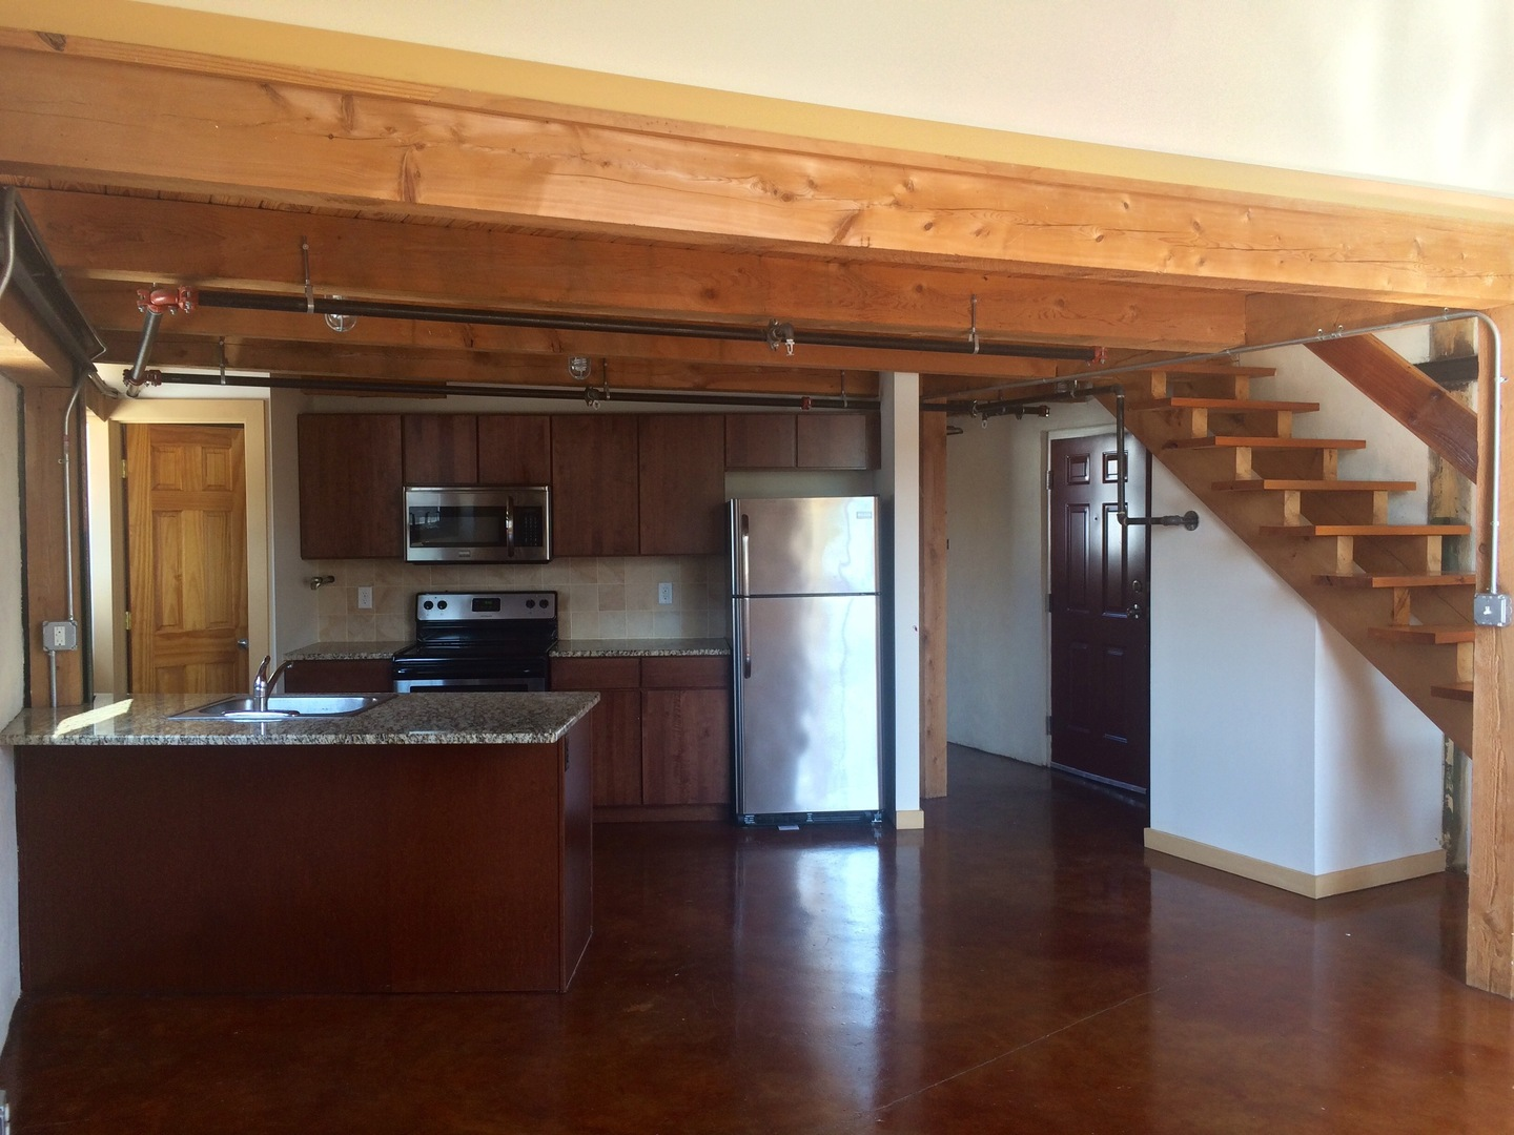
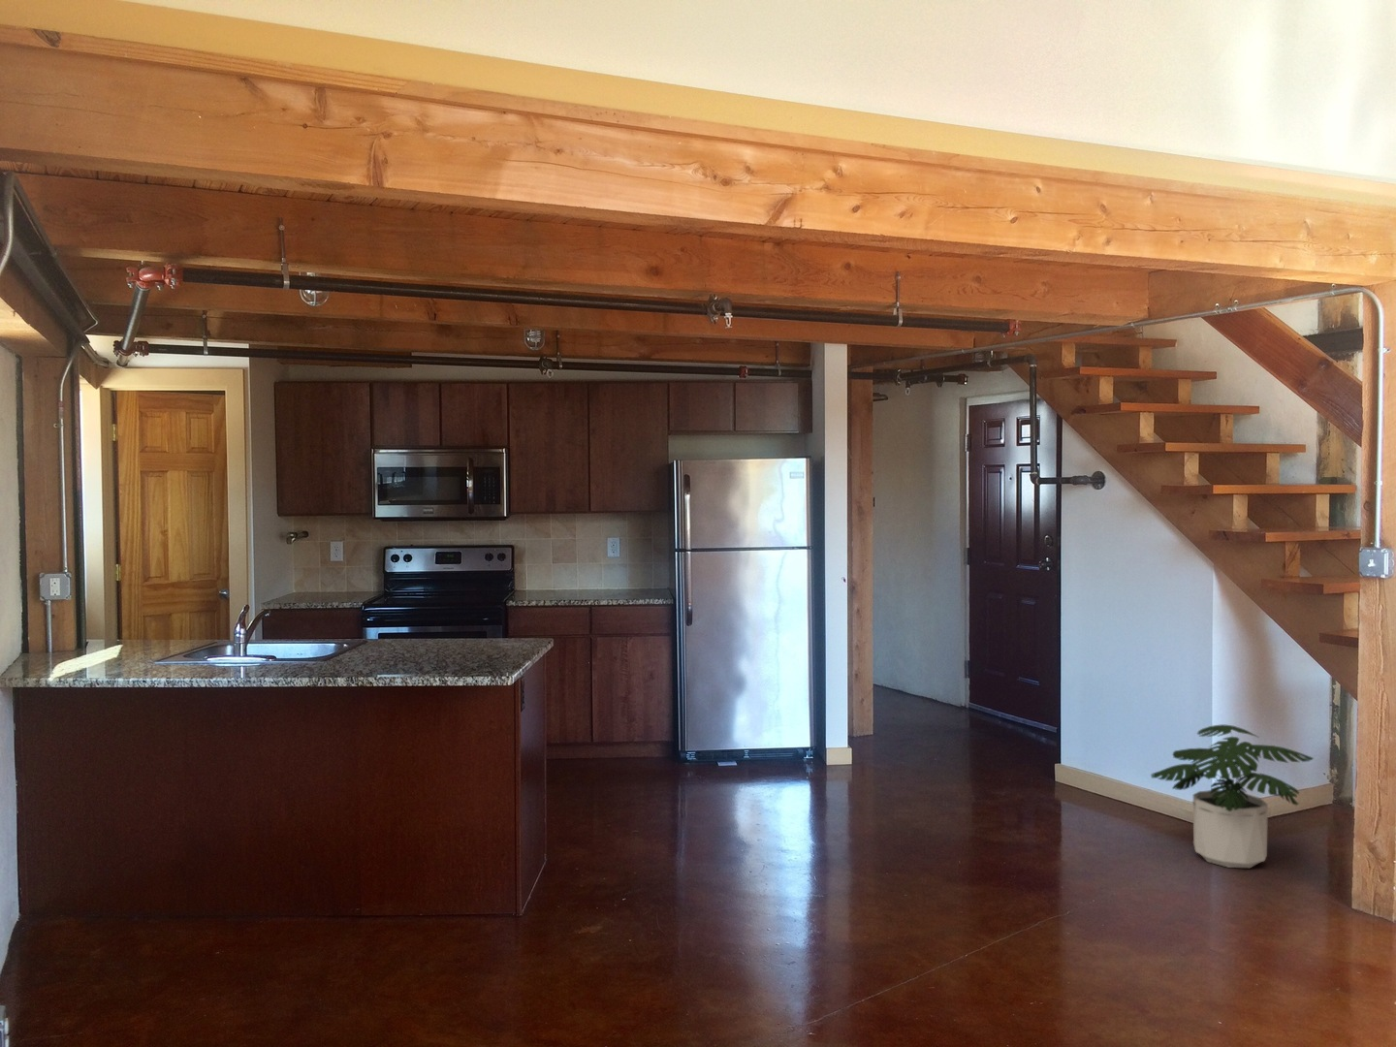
+ potted plant [1150,724,1315,869]
